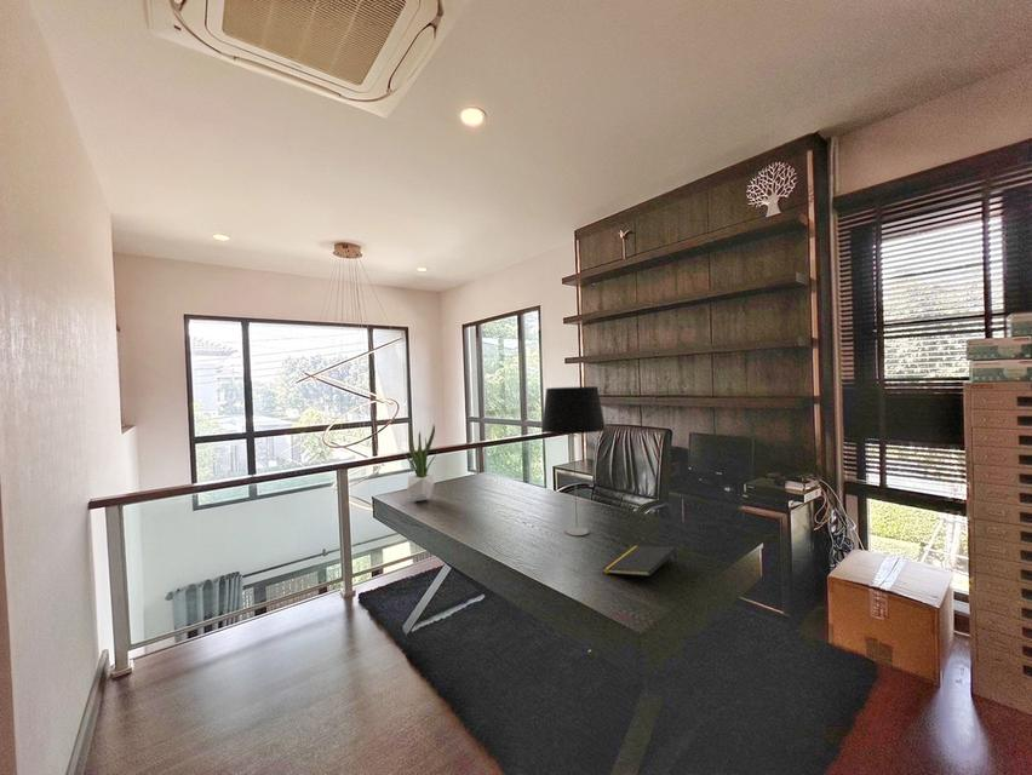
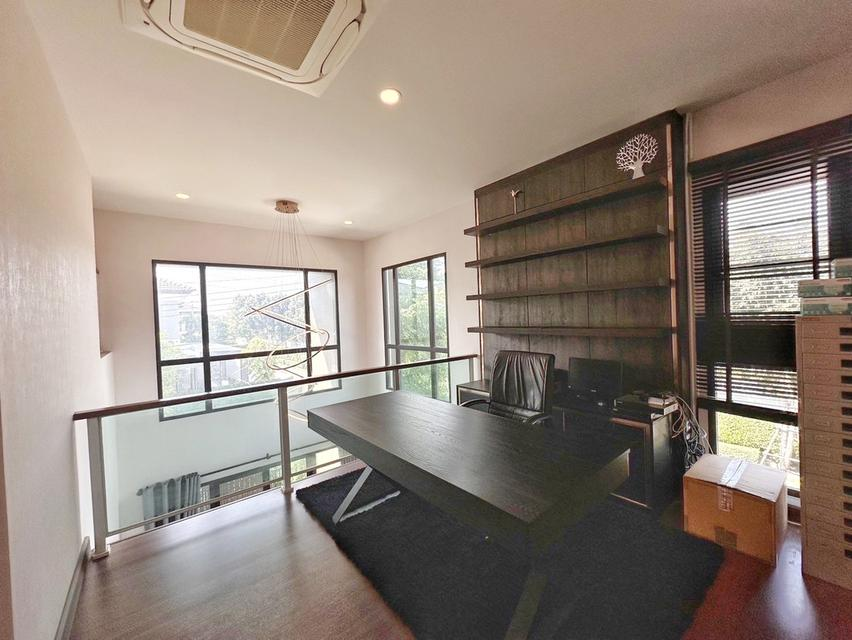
- table lamp [540,385,607,536]
- potted plant [402,424,438,503]
- notepad [601,545,677,578]
